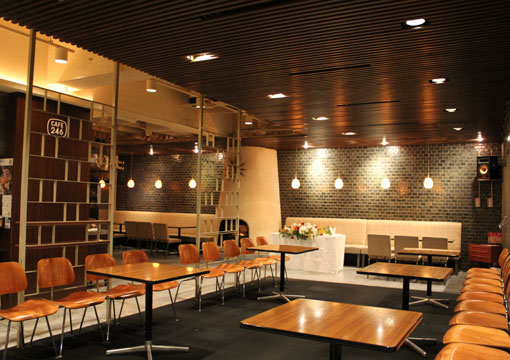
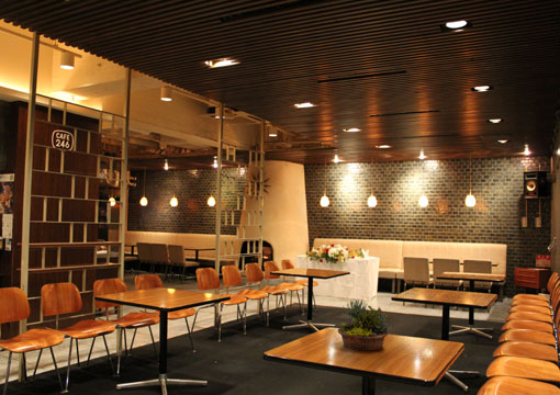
+ succulent planter [337,297,392,351]
